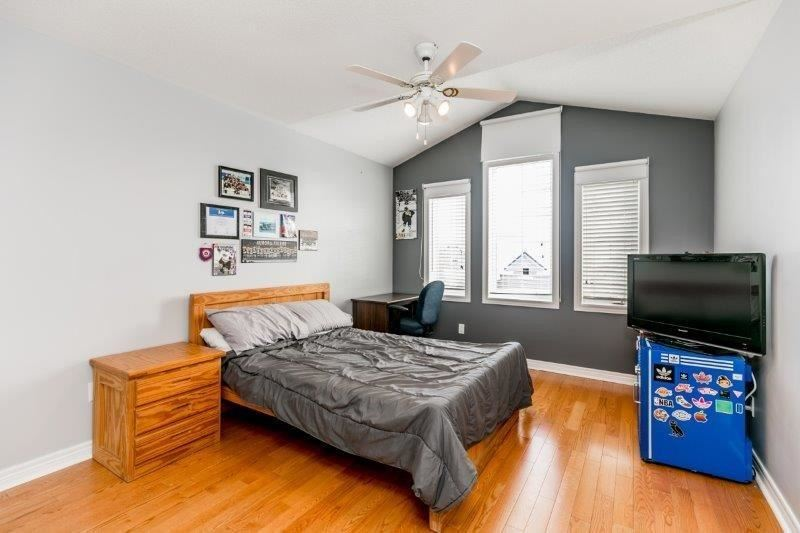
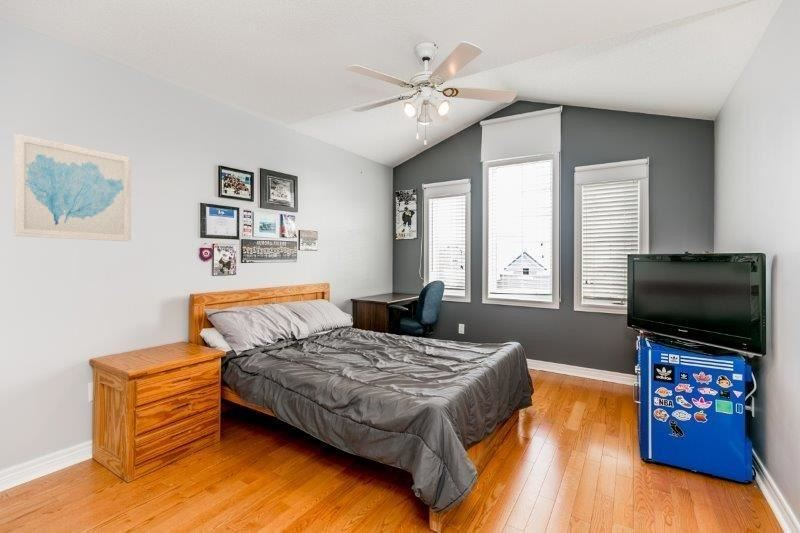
+ wall art [13,132,132,243]
